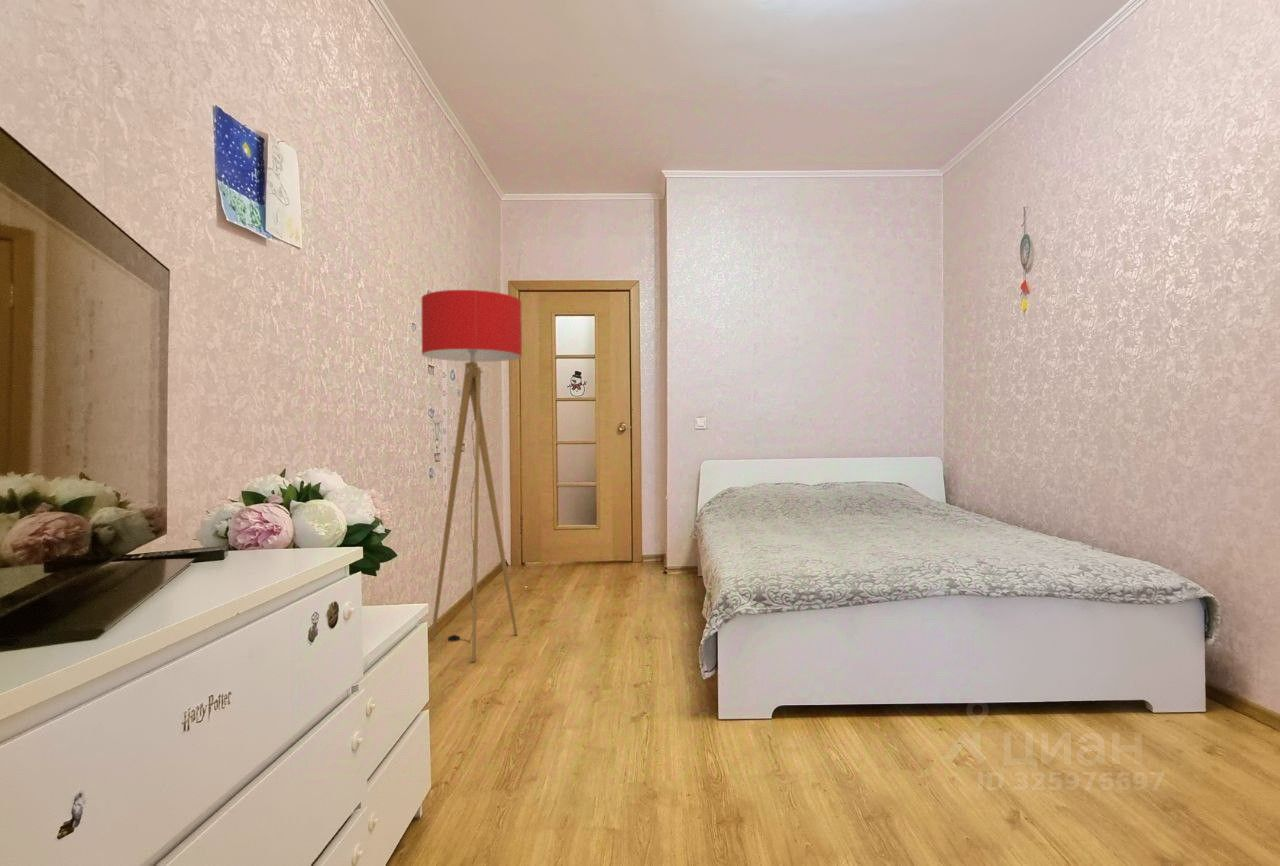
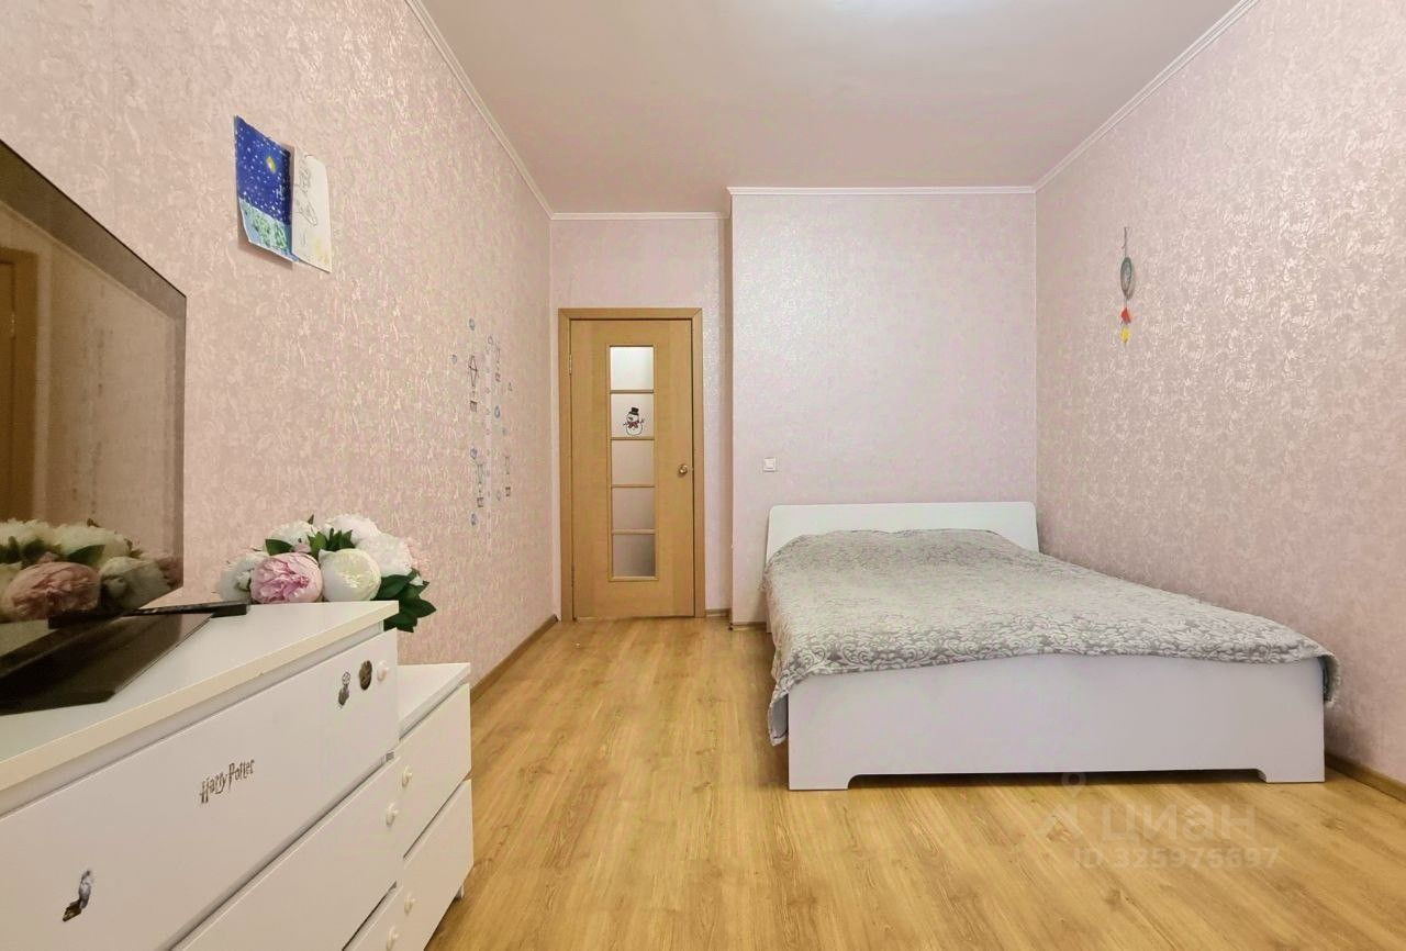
- floor lamp [421,289,523,662]
